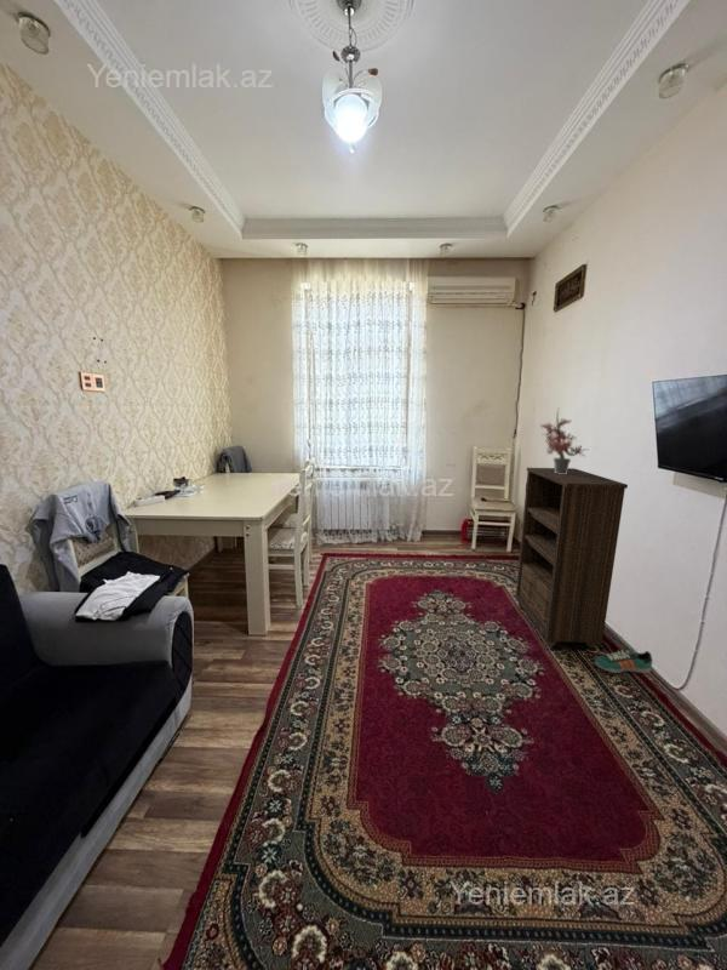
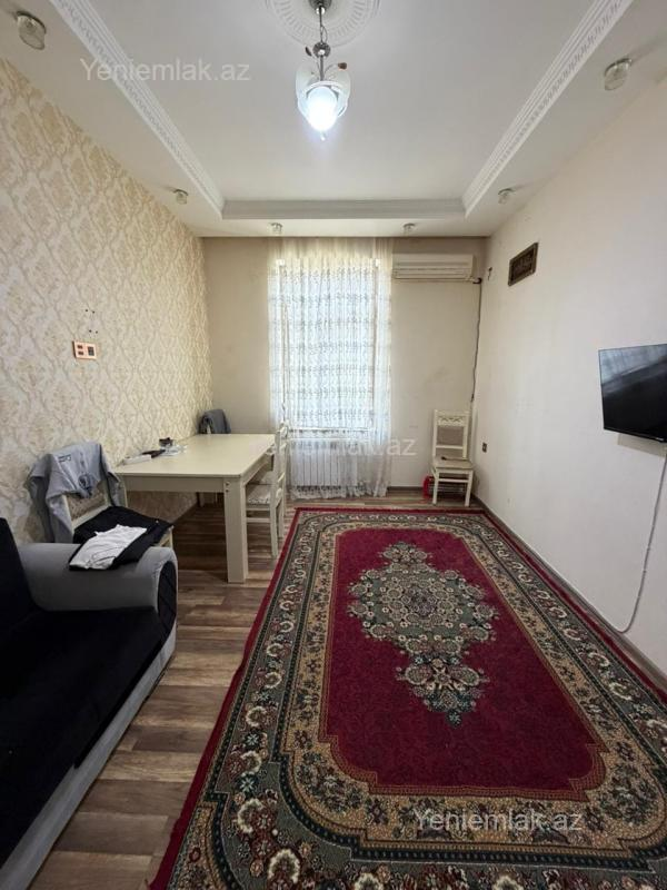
- bookshelf [515,467,629,649]
- potted plant [538,409,588,474]
- sneaker [594,647,653,674]
